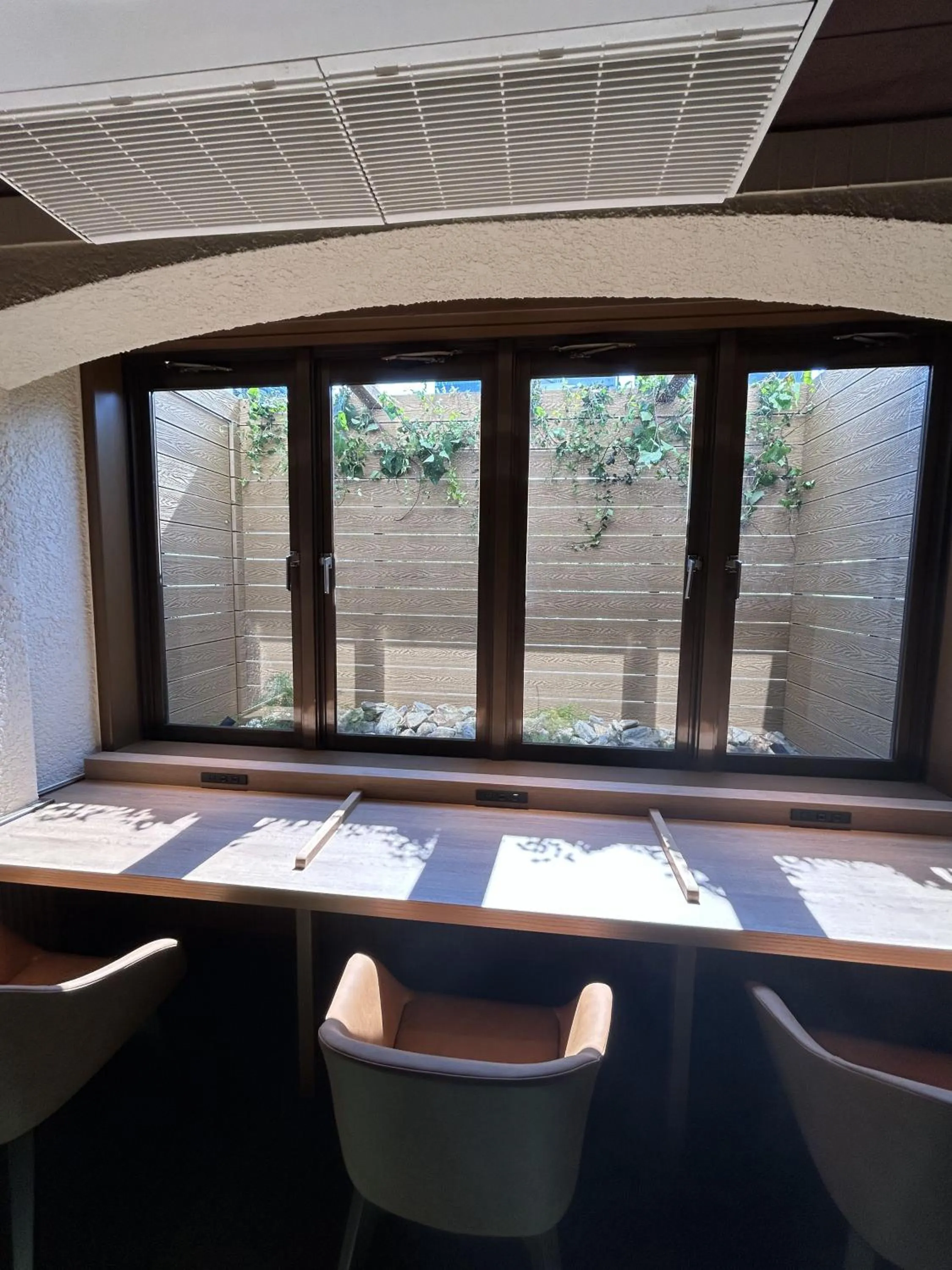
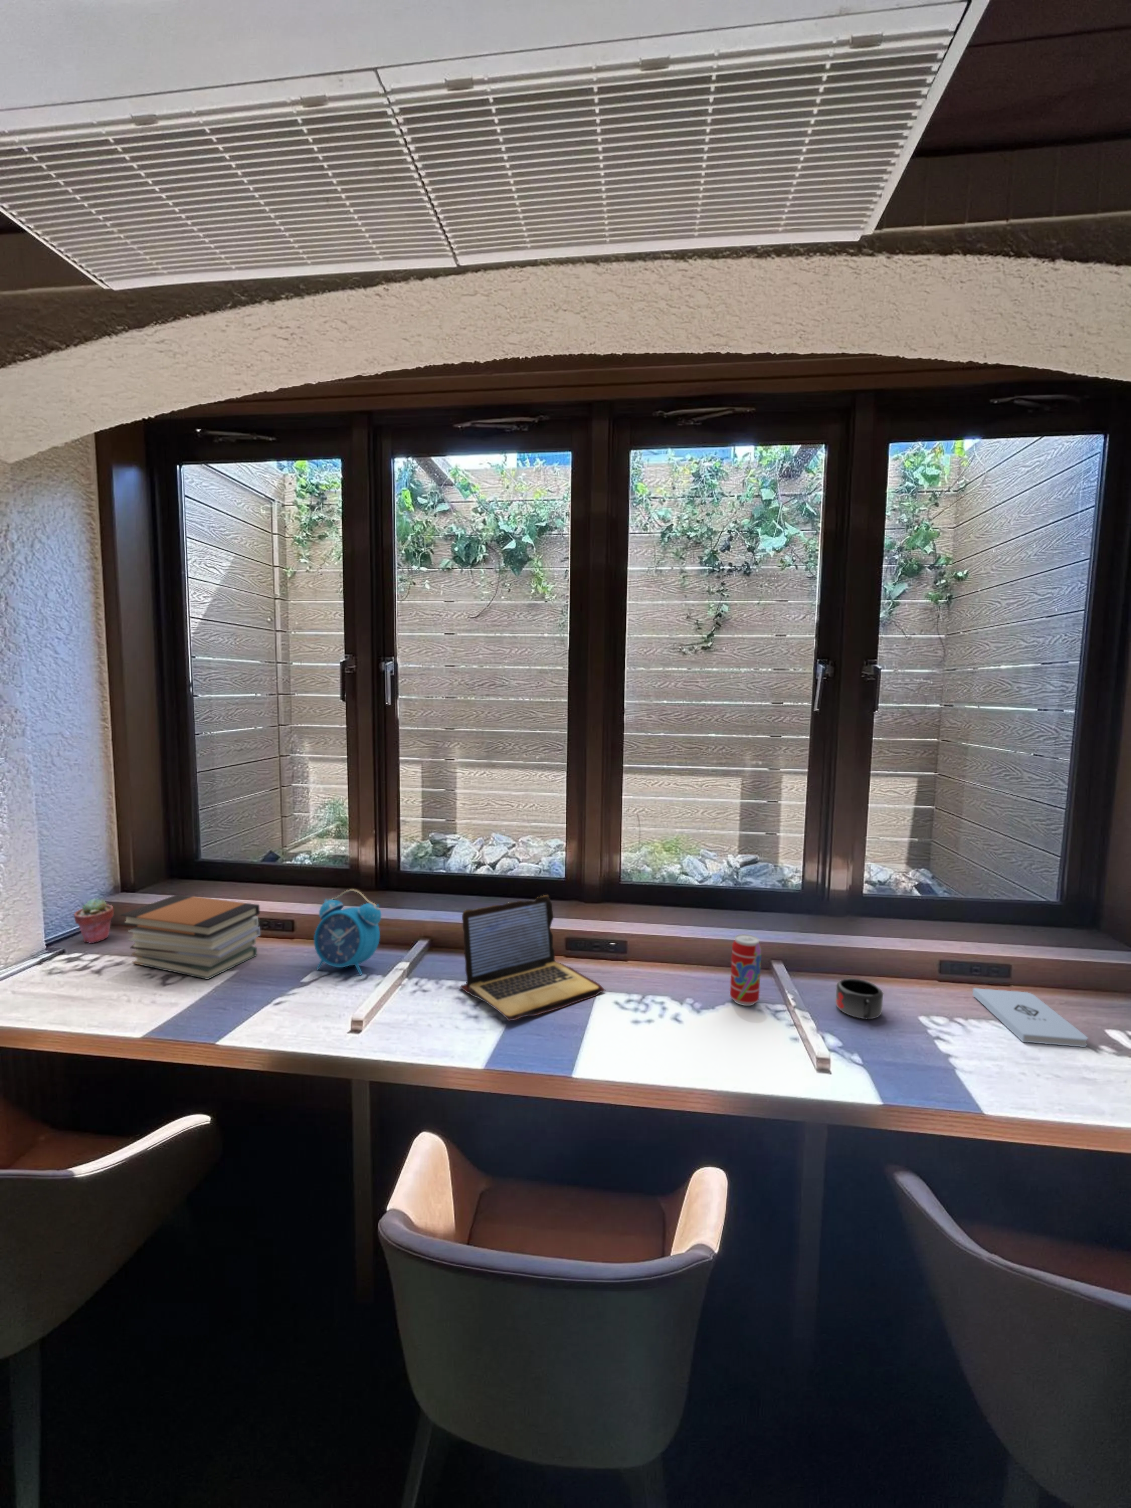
+ laptop [459,894,606,1021]
+ alarm clock [314,888,383,976]
+ potted succulent [72,898,114,944]
+ notepad [972,988,1088,1047]
+ beverage can [729,933,762,1007]
+ mug [835,978,884,1020]
+ book stack [120,894,261,980]
